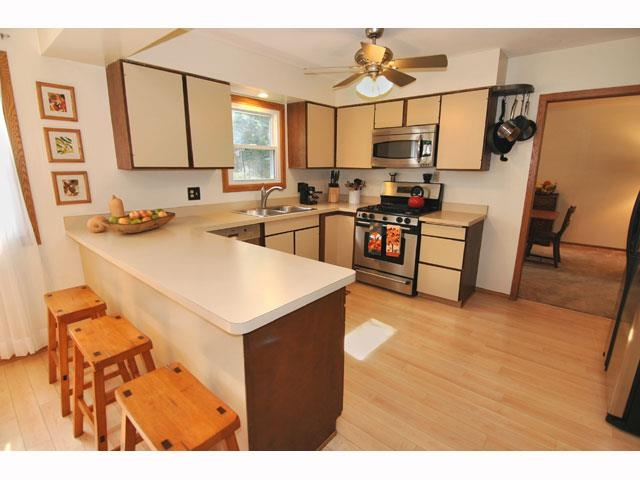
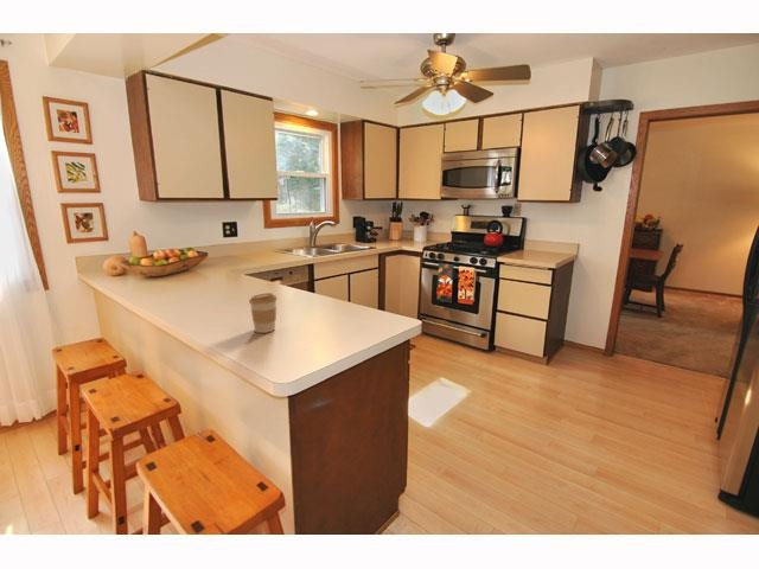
+ coffee cup [248,292,279,334]
